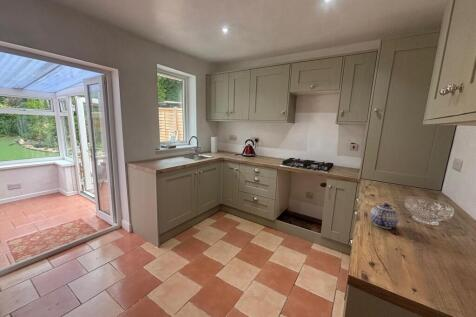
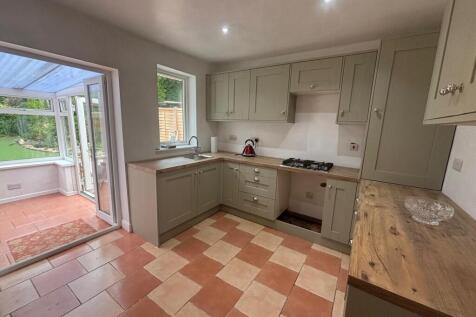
- teapot [369,202,400,230]
